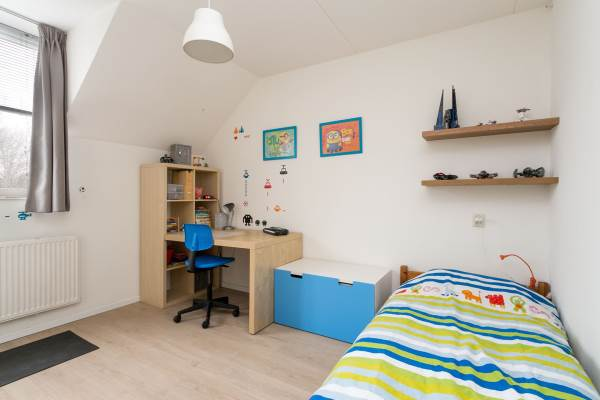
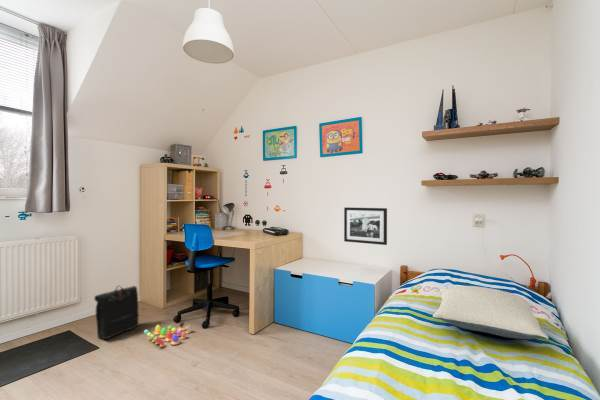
+ stacking toy [143,321,192,348]
+ backpack [93,285,140,340]
+ picture frame [343,206,388,246]
+ pillow [432,285,550,340]
